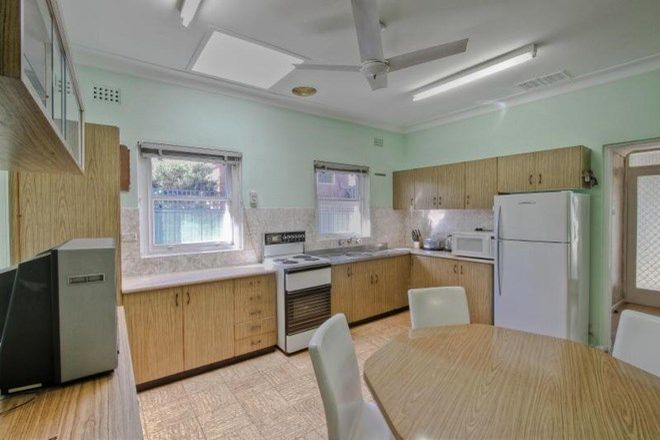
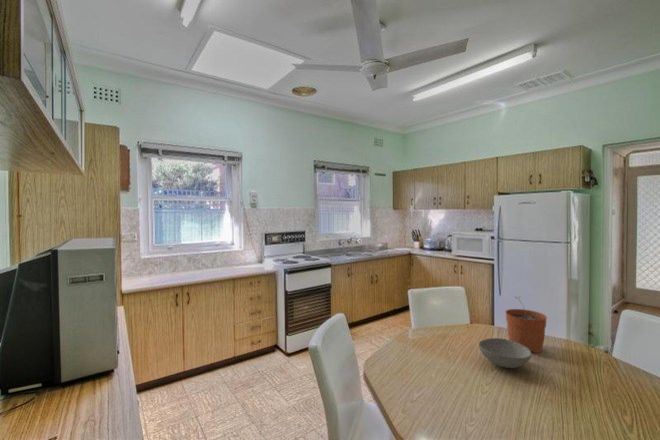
+ plant pot [504,295,548,354]
+ bowl [478,337,533,369]
